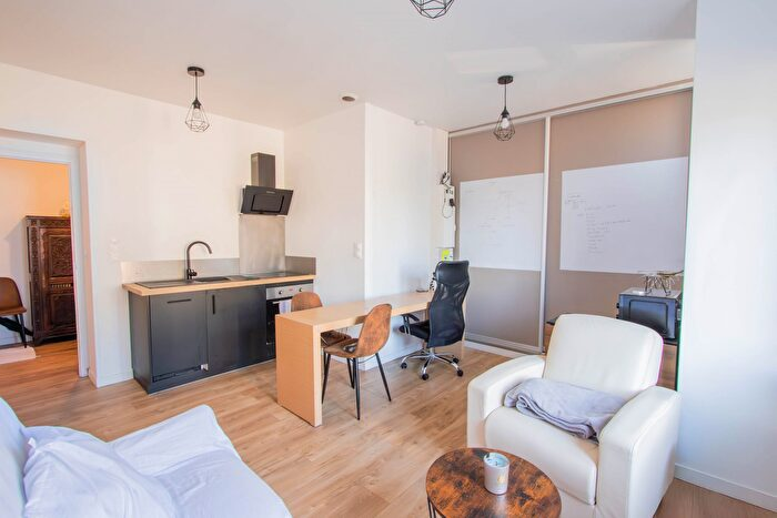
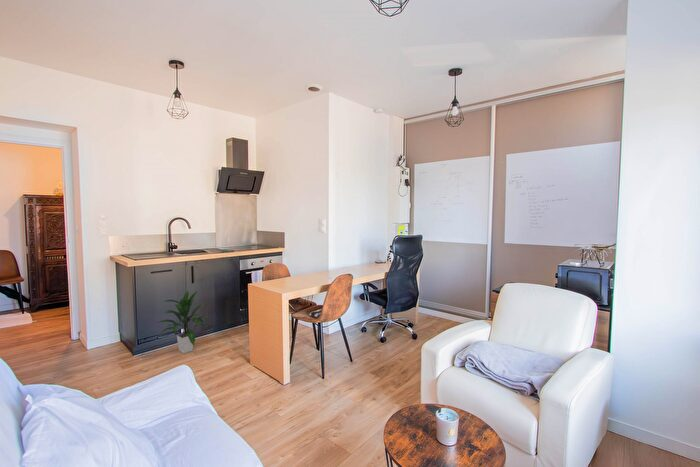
+ indoor plant [156,288,209,354]
